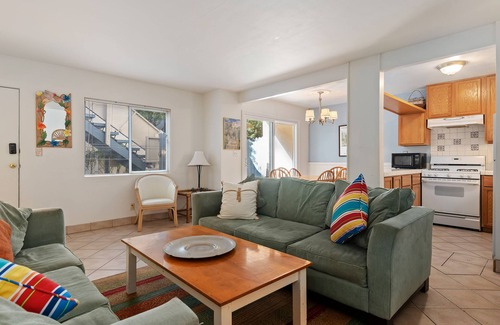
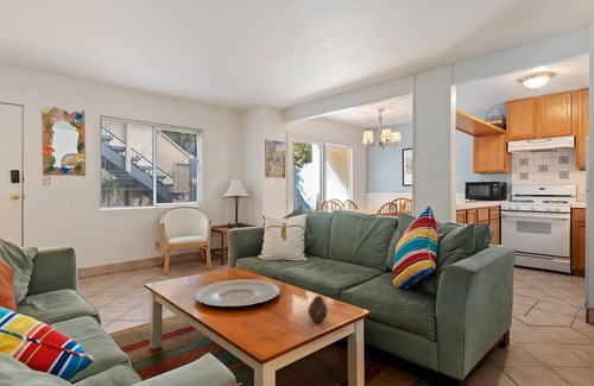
+ fruit [307,293,329,323]
